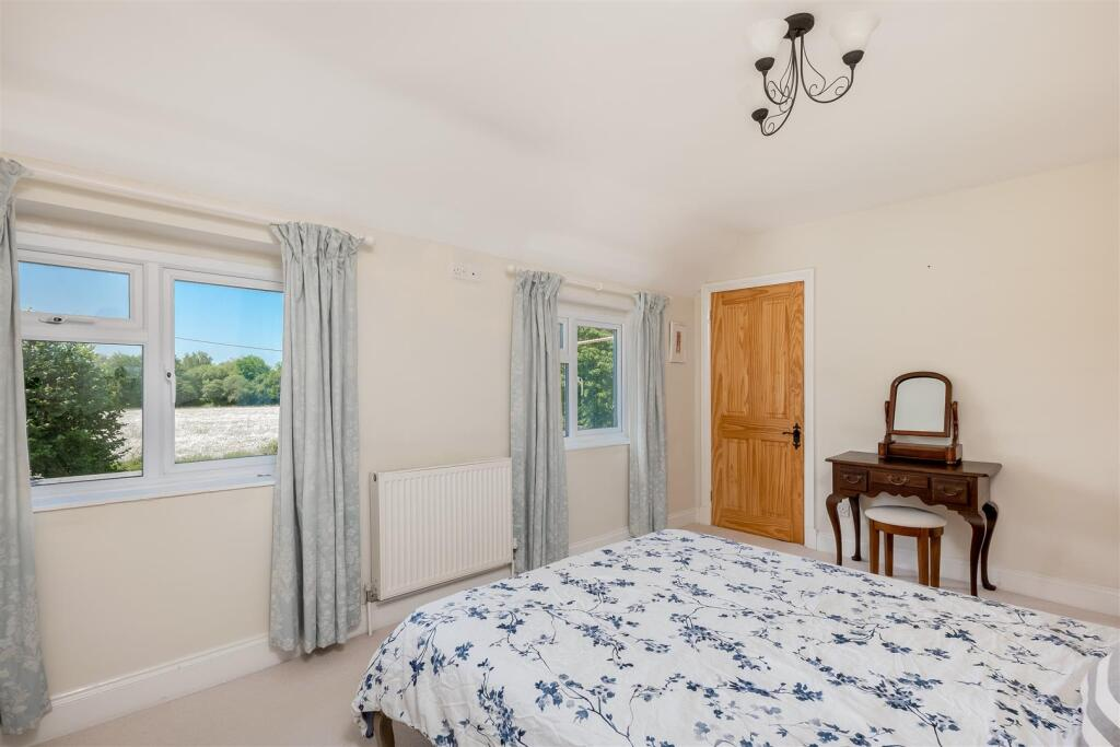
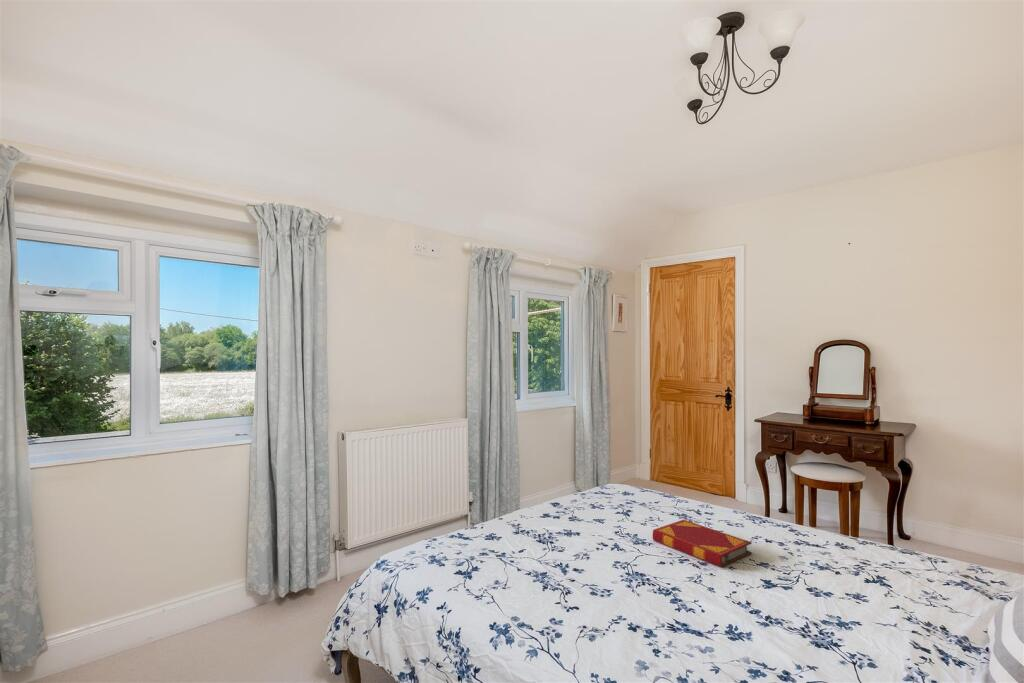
+ hardback book [652,519,753,568]
